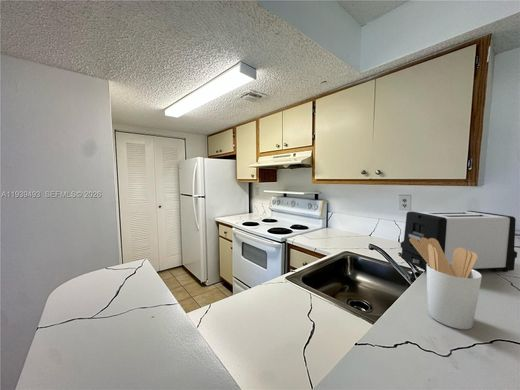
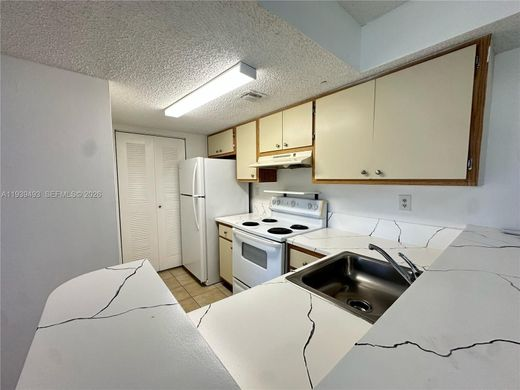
- utensil holder [410,238,483,330]
- toaster [400,210,518,273]
